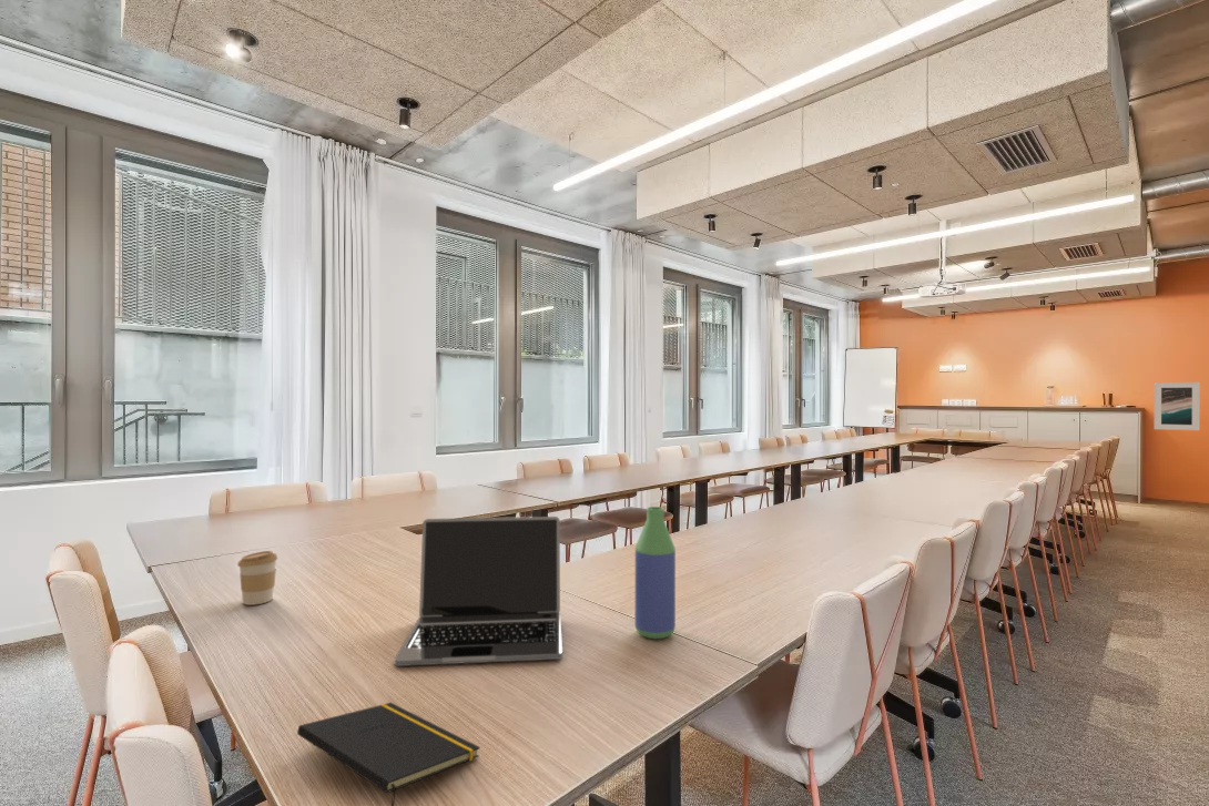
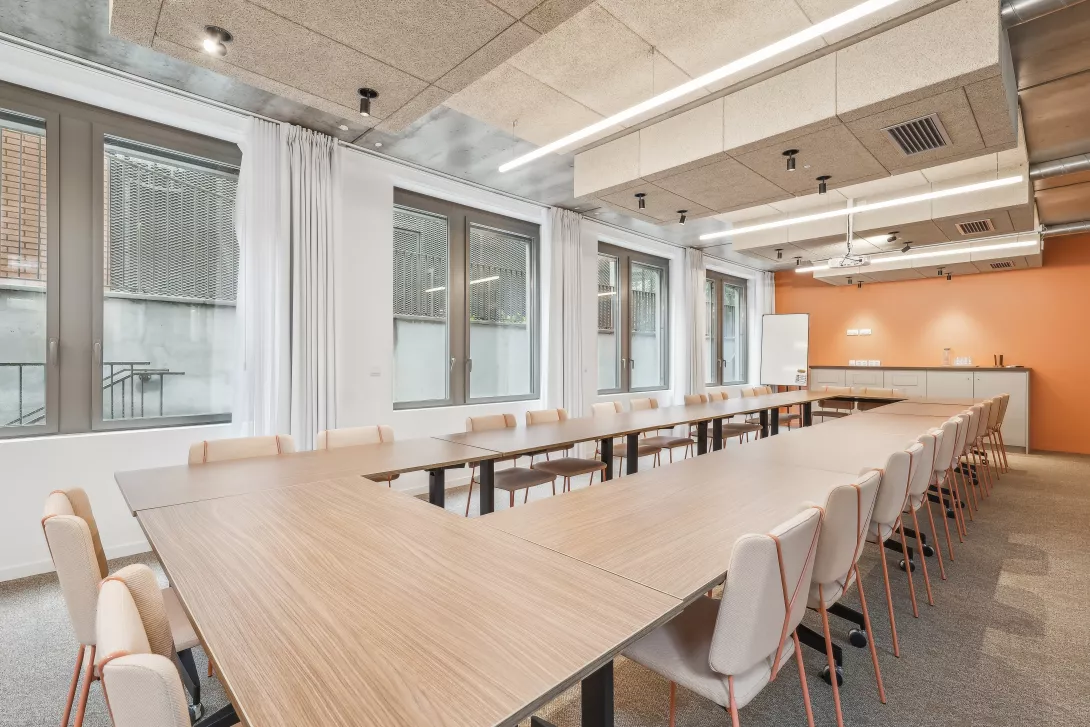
- notepad [296,702,481,806]
- coffee cup [236,550,278,606]
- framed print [1154,381,1201,431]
- laptop [394,516,563,667]
- bottle [634,506,677,640]
